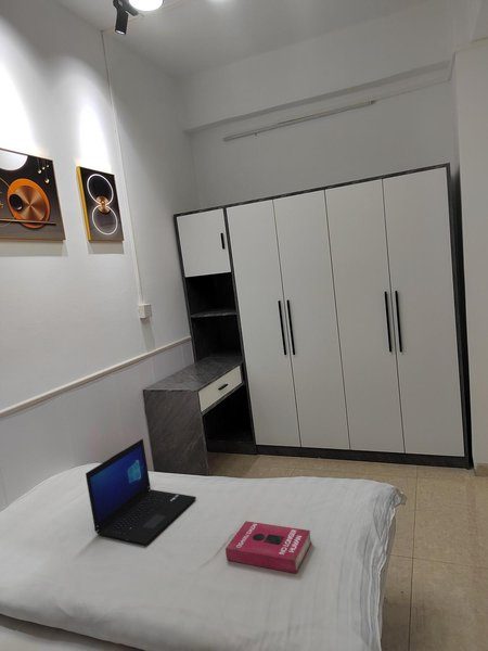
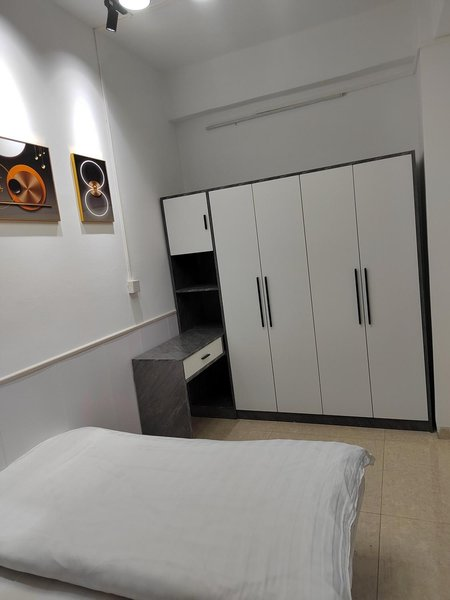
- laptop [85,437,197,546]
- book [224,520,312,574]
